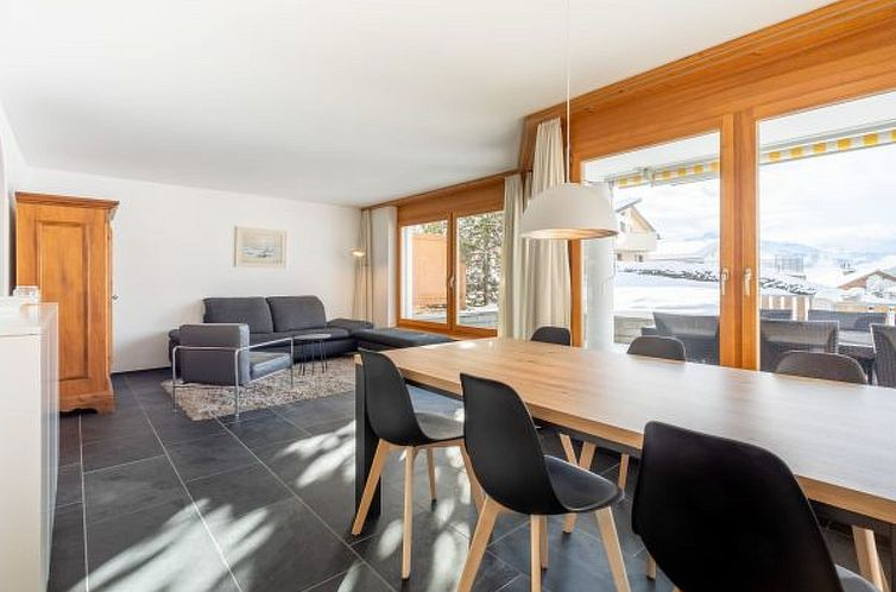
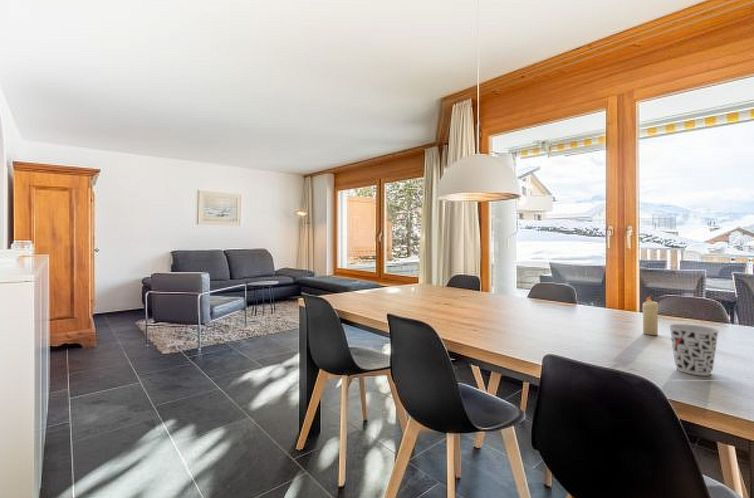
+ cup [668,323,720,377]
+ candle [641,294,659,336]
